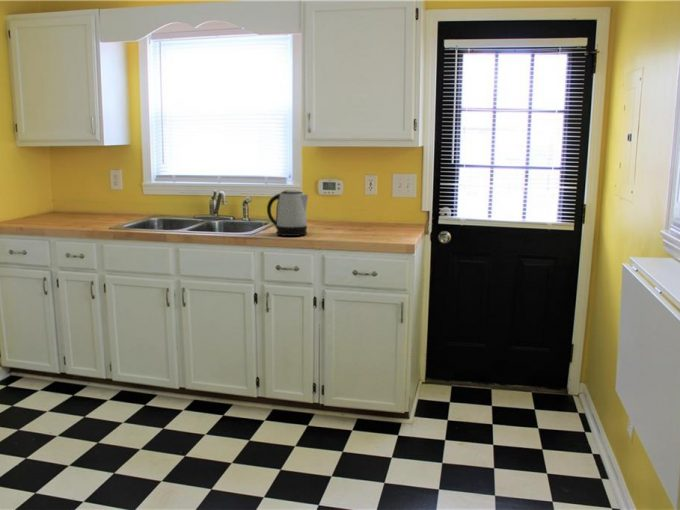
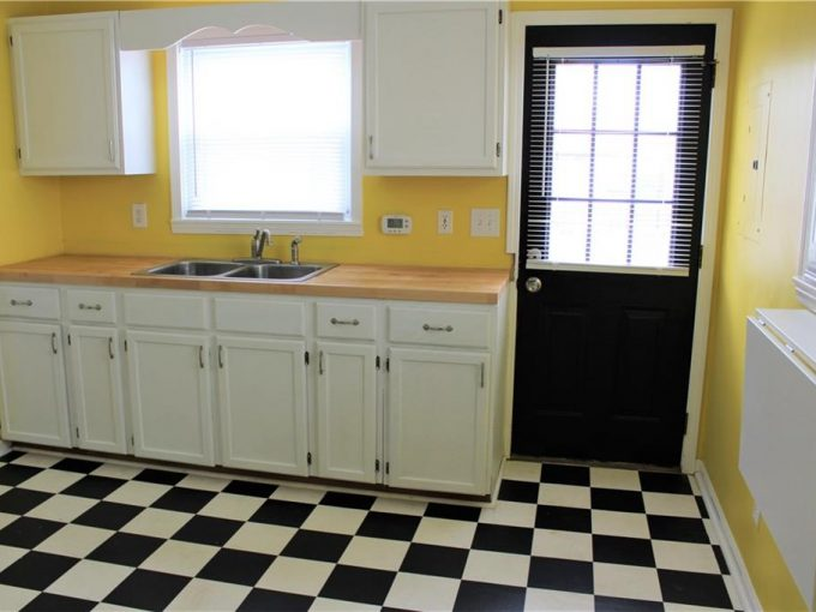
- kettle [266,189,309,237]
